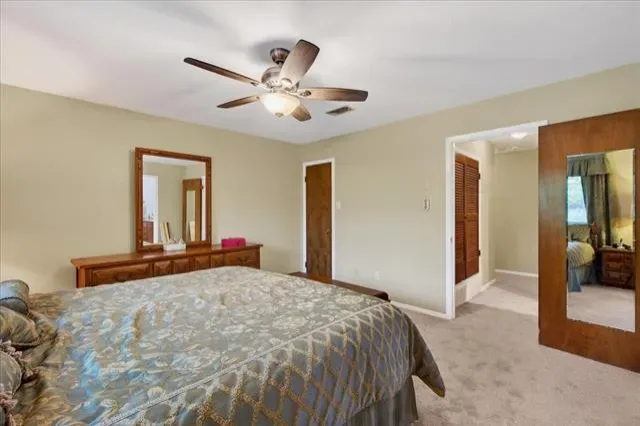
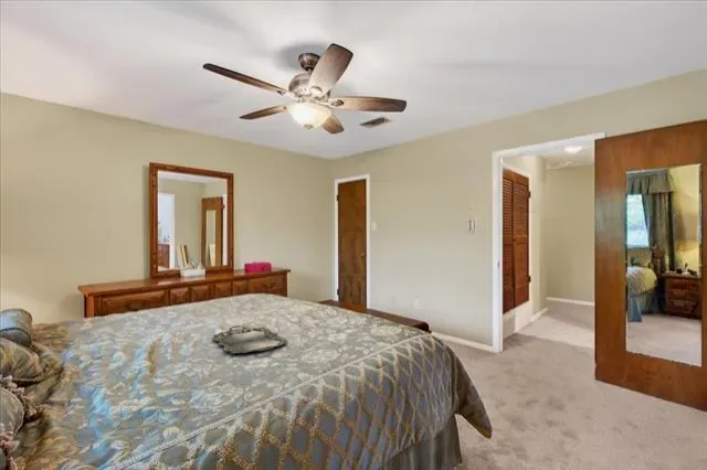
+ serving tray [212,324,288,355]
